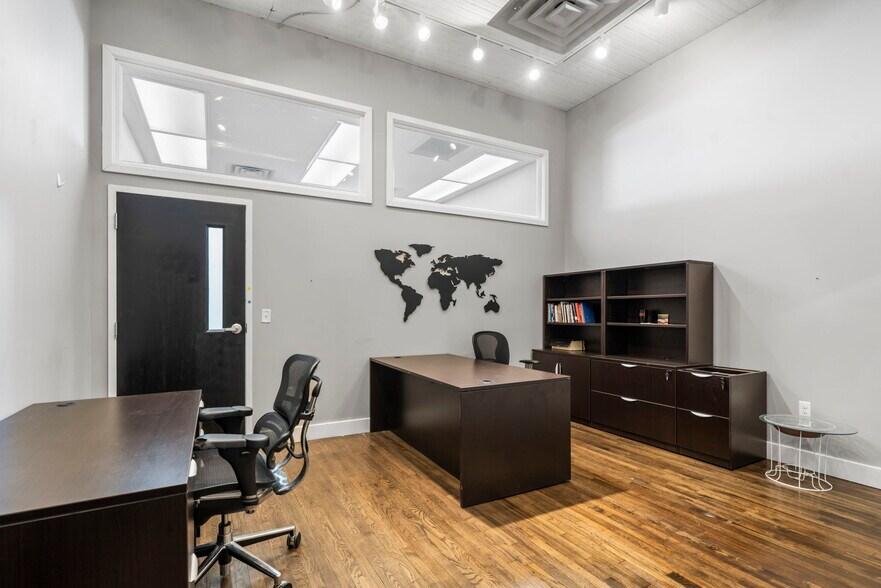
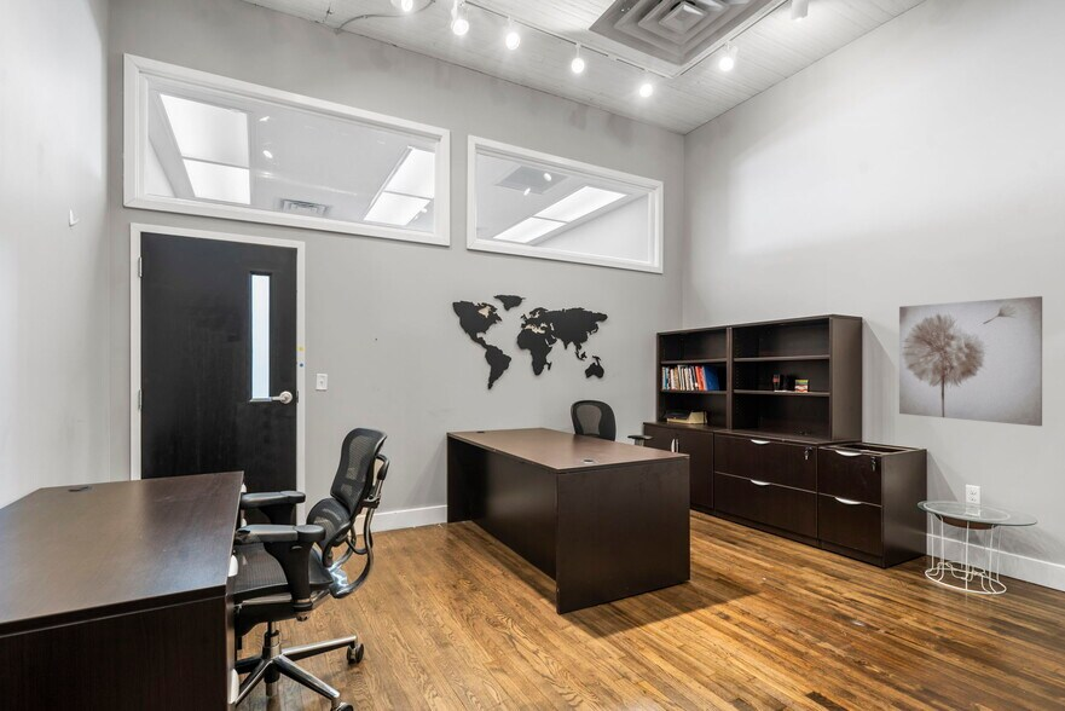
+ wall art [898,295,1043,428]
